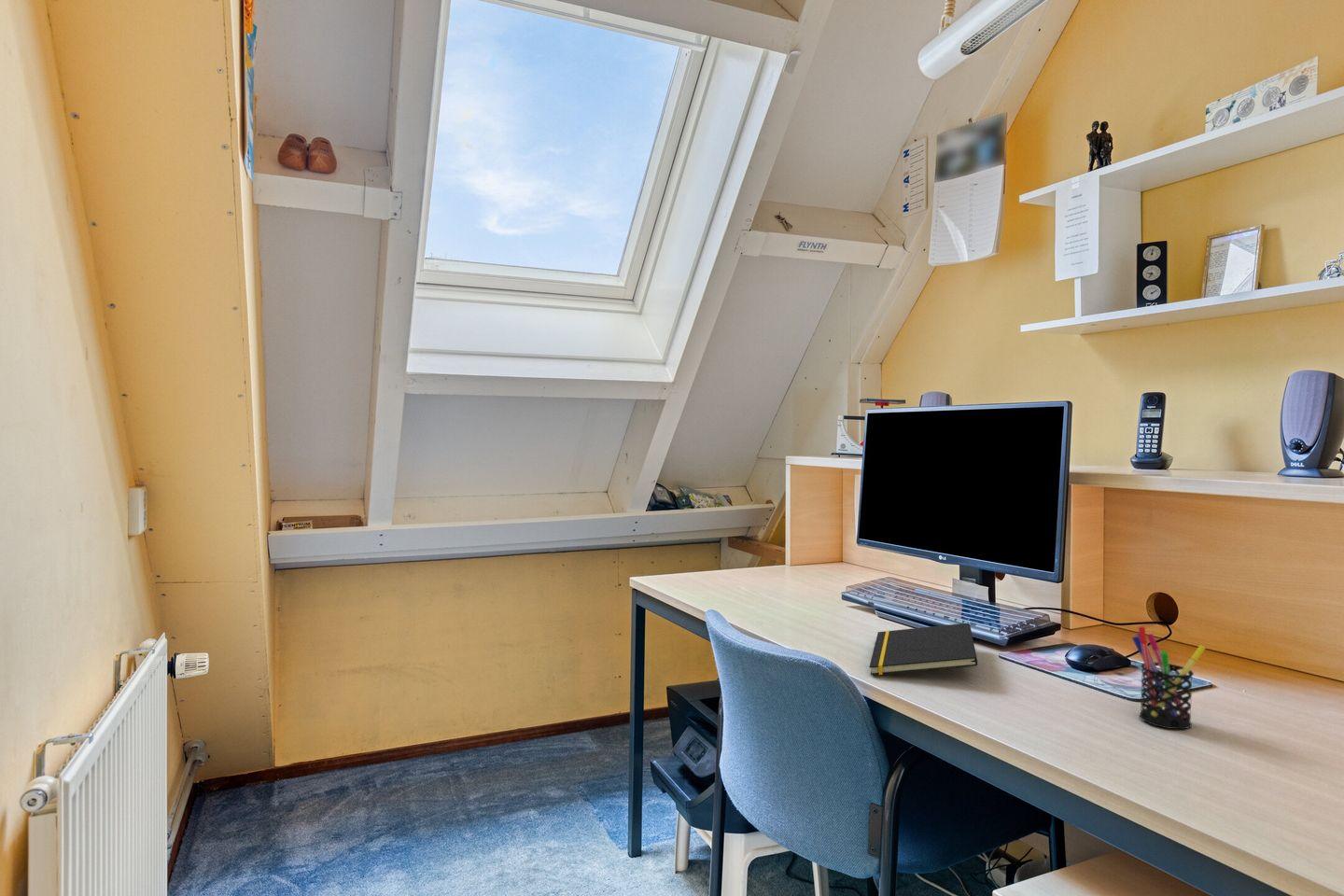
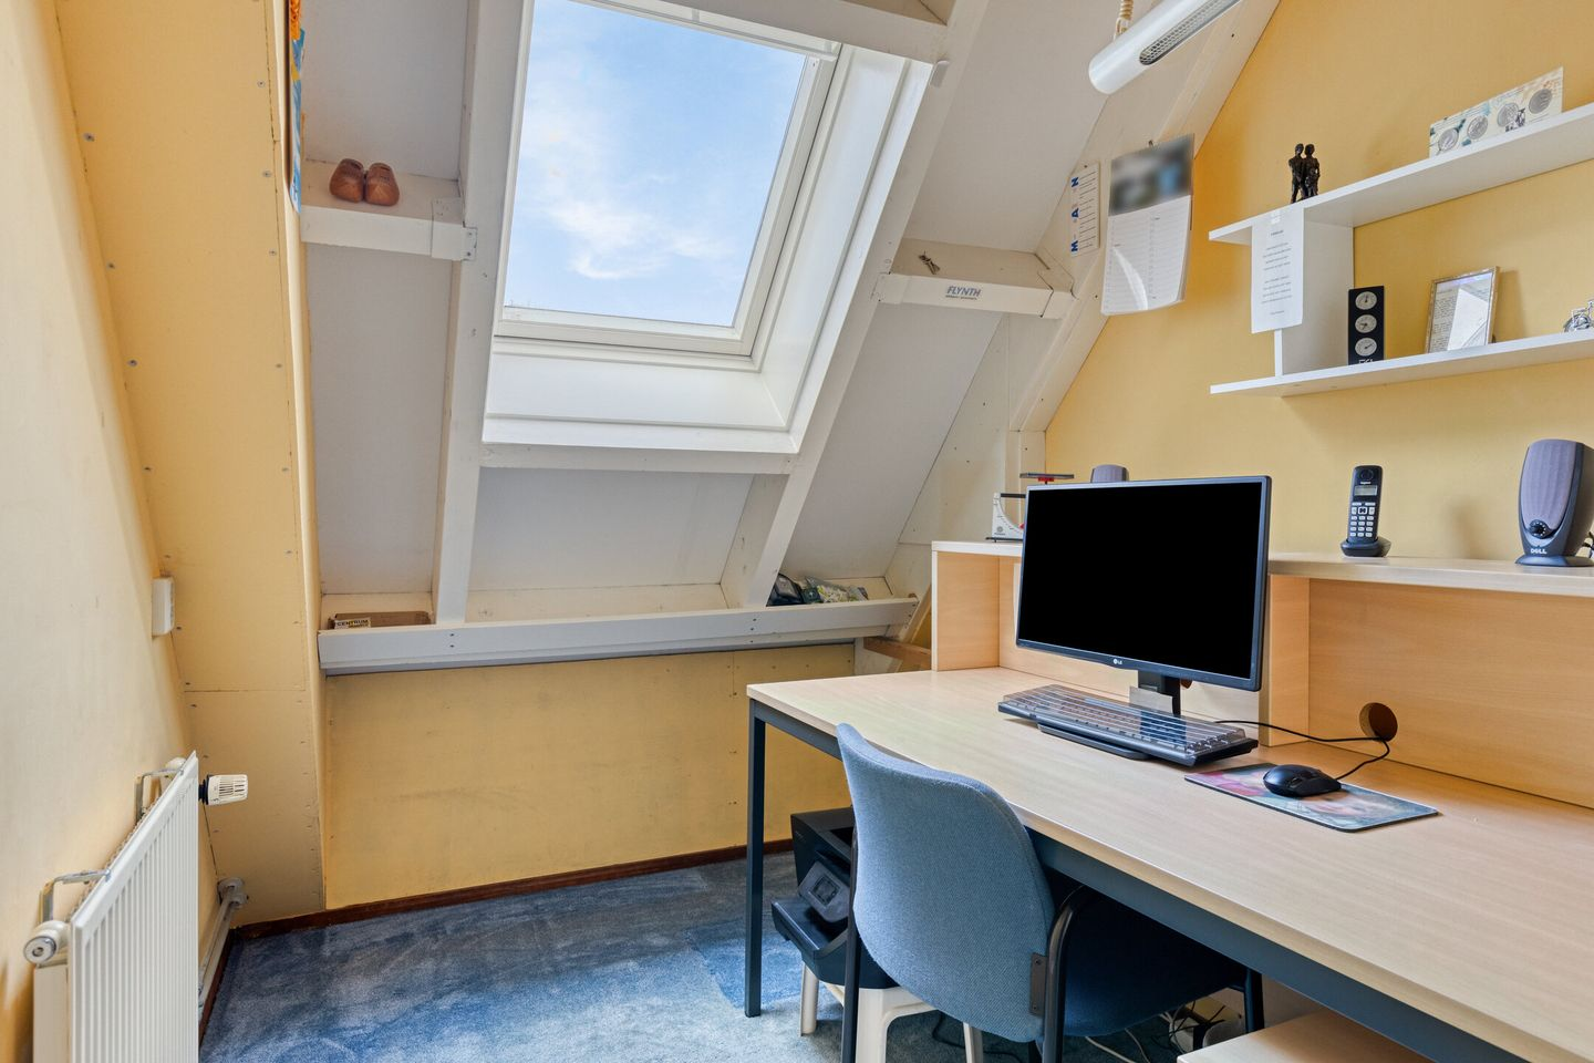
- pen holder [1131,625,1207,730]
- notepad [868,622,979,676]
